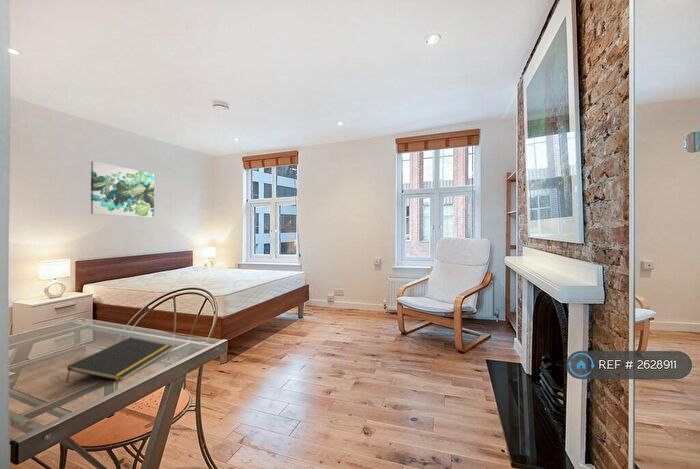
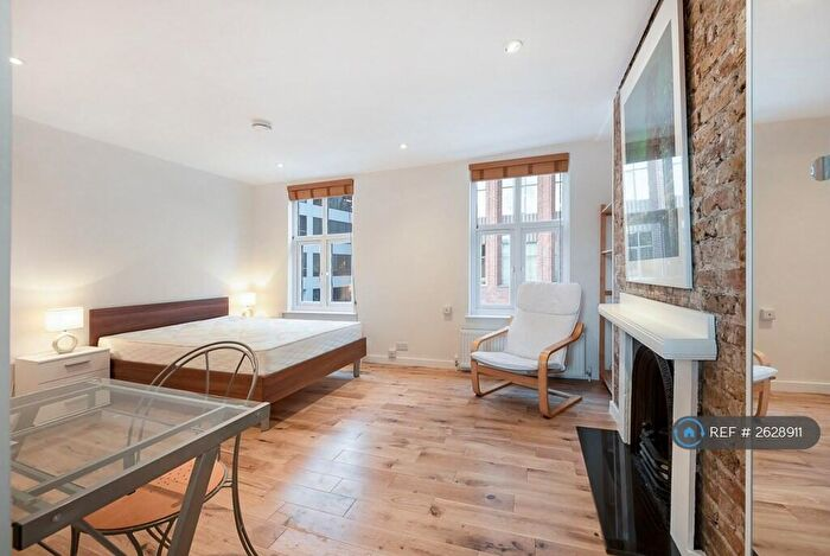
- notepad [65,337,174,383]
- wall art [90,160,155,219]
